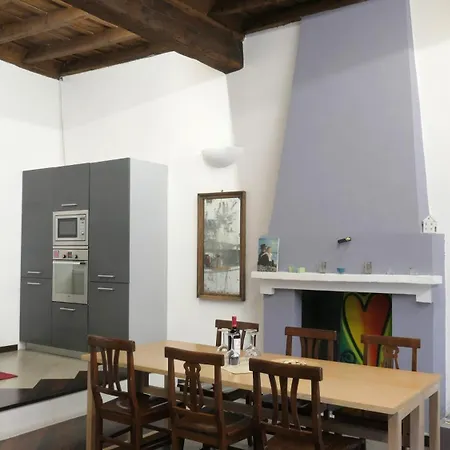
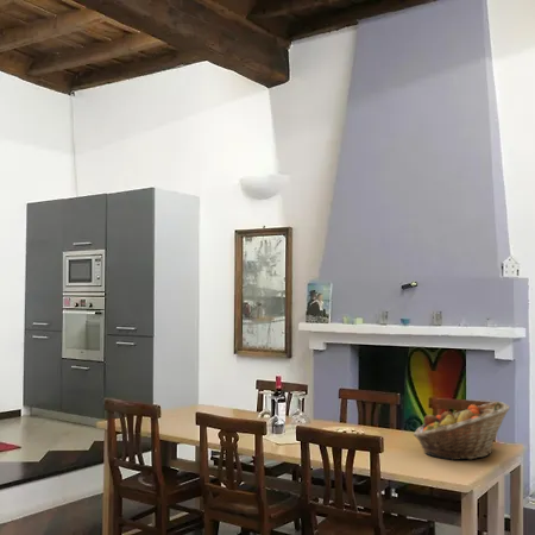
+ fruit basket [413,401,511,461]
